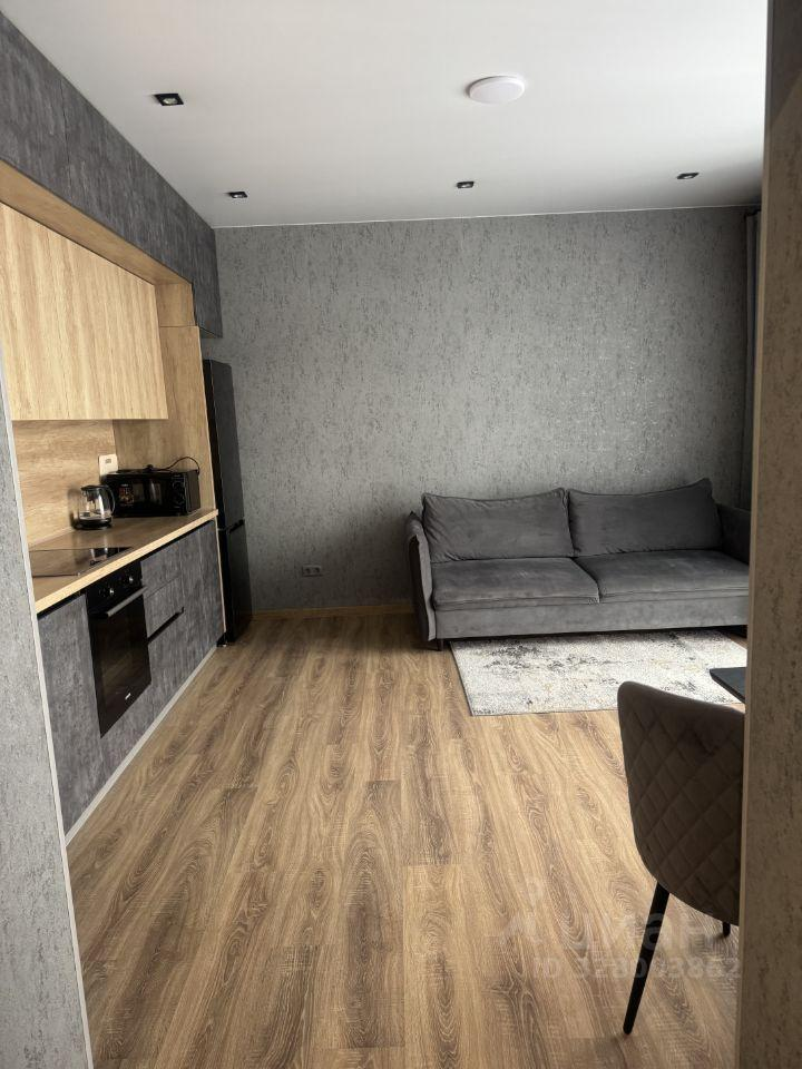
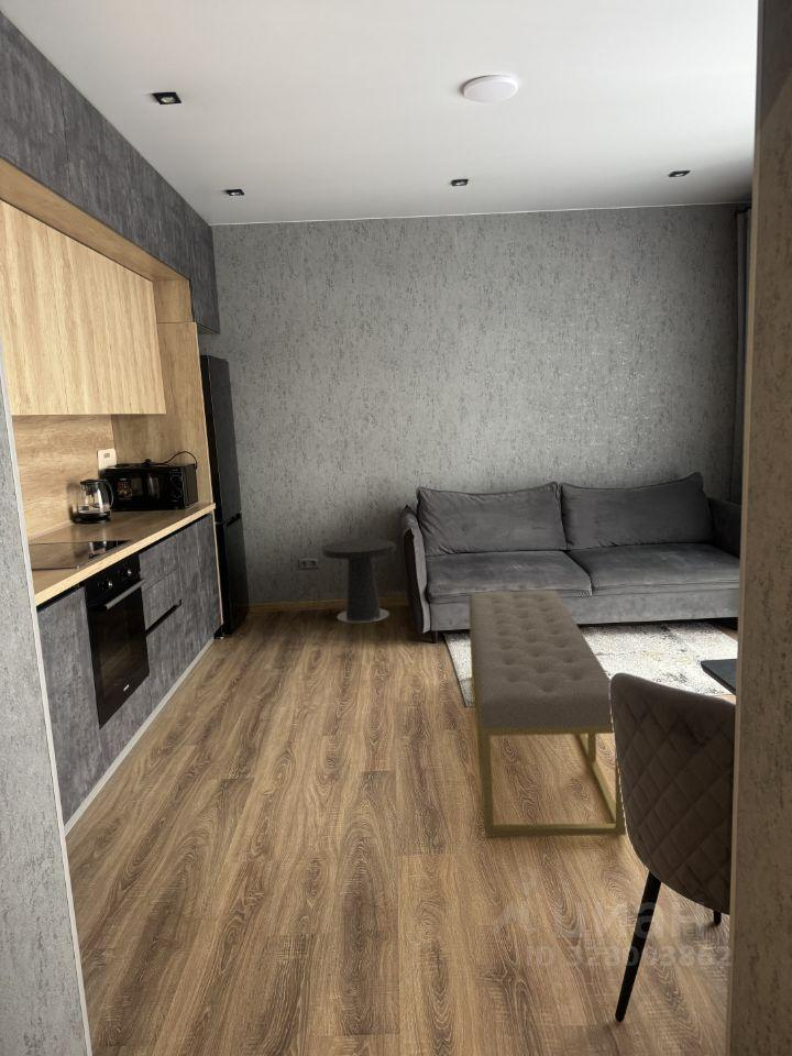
+ bench [468,590,627,837]
+ side table [321,538,396,624]
